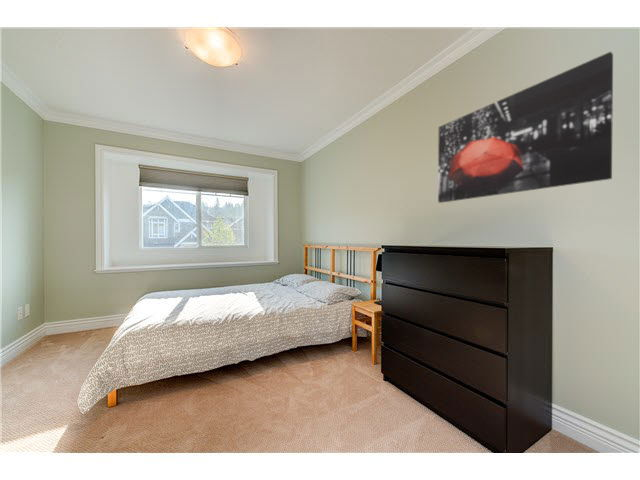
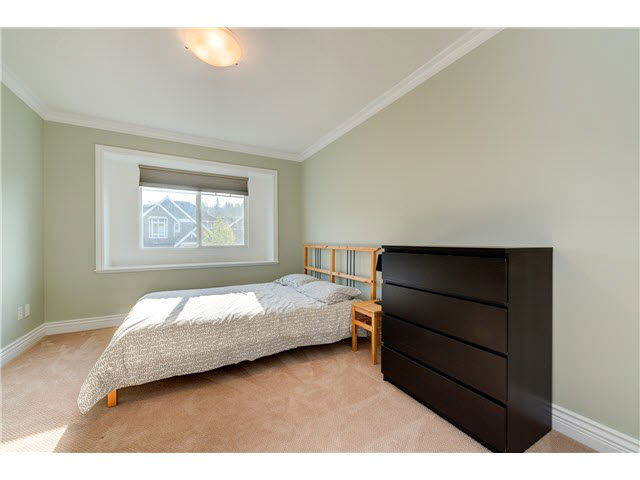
- wall art [437,51,614,204]
